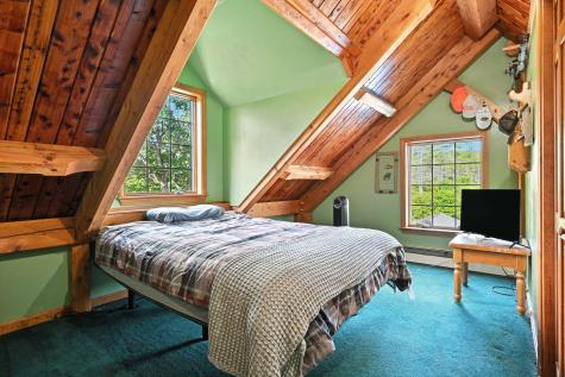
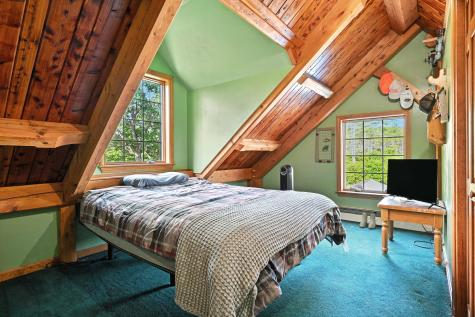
+ boots [359,211,377,229]
